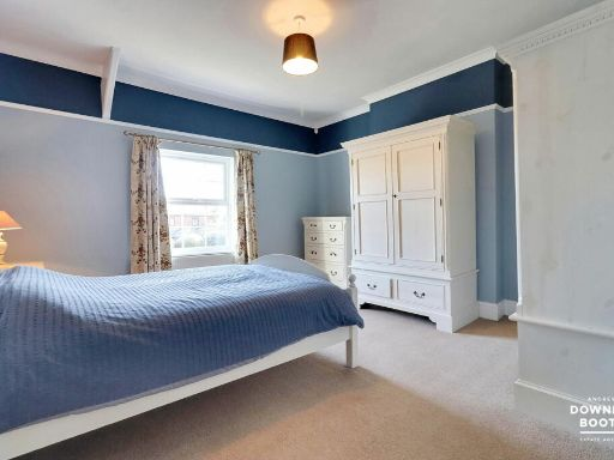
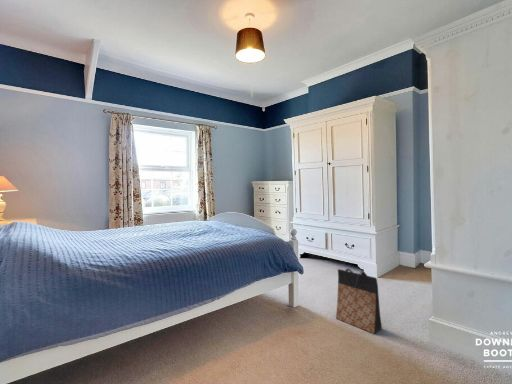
+ bag [335,268,383,335]
